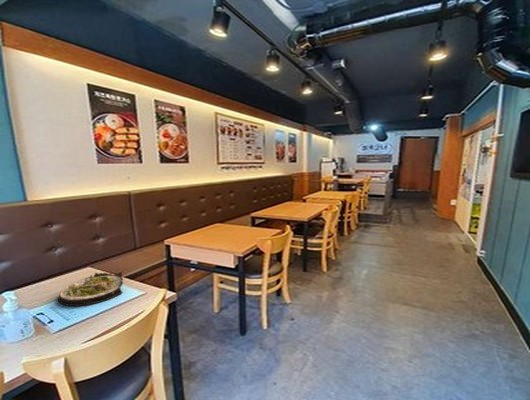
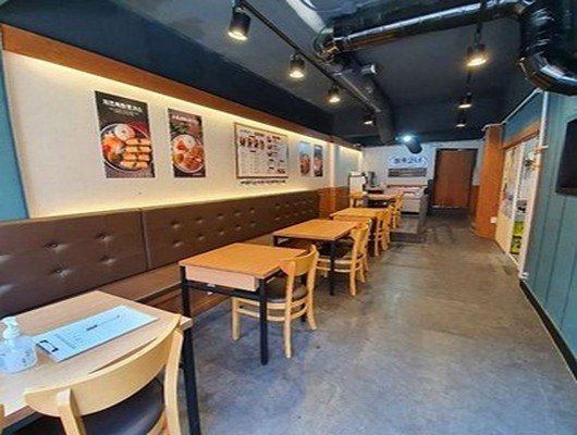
- salad plate [57,271,124,307]
